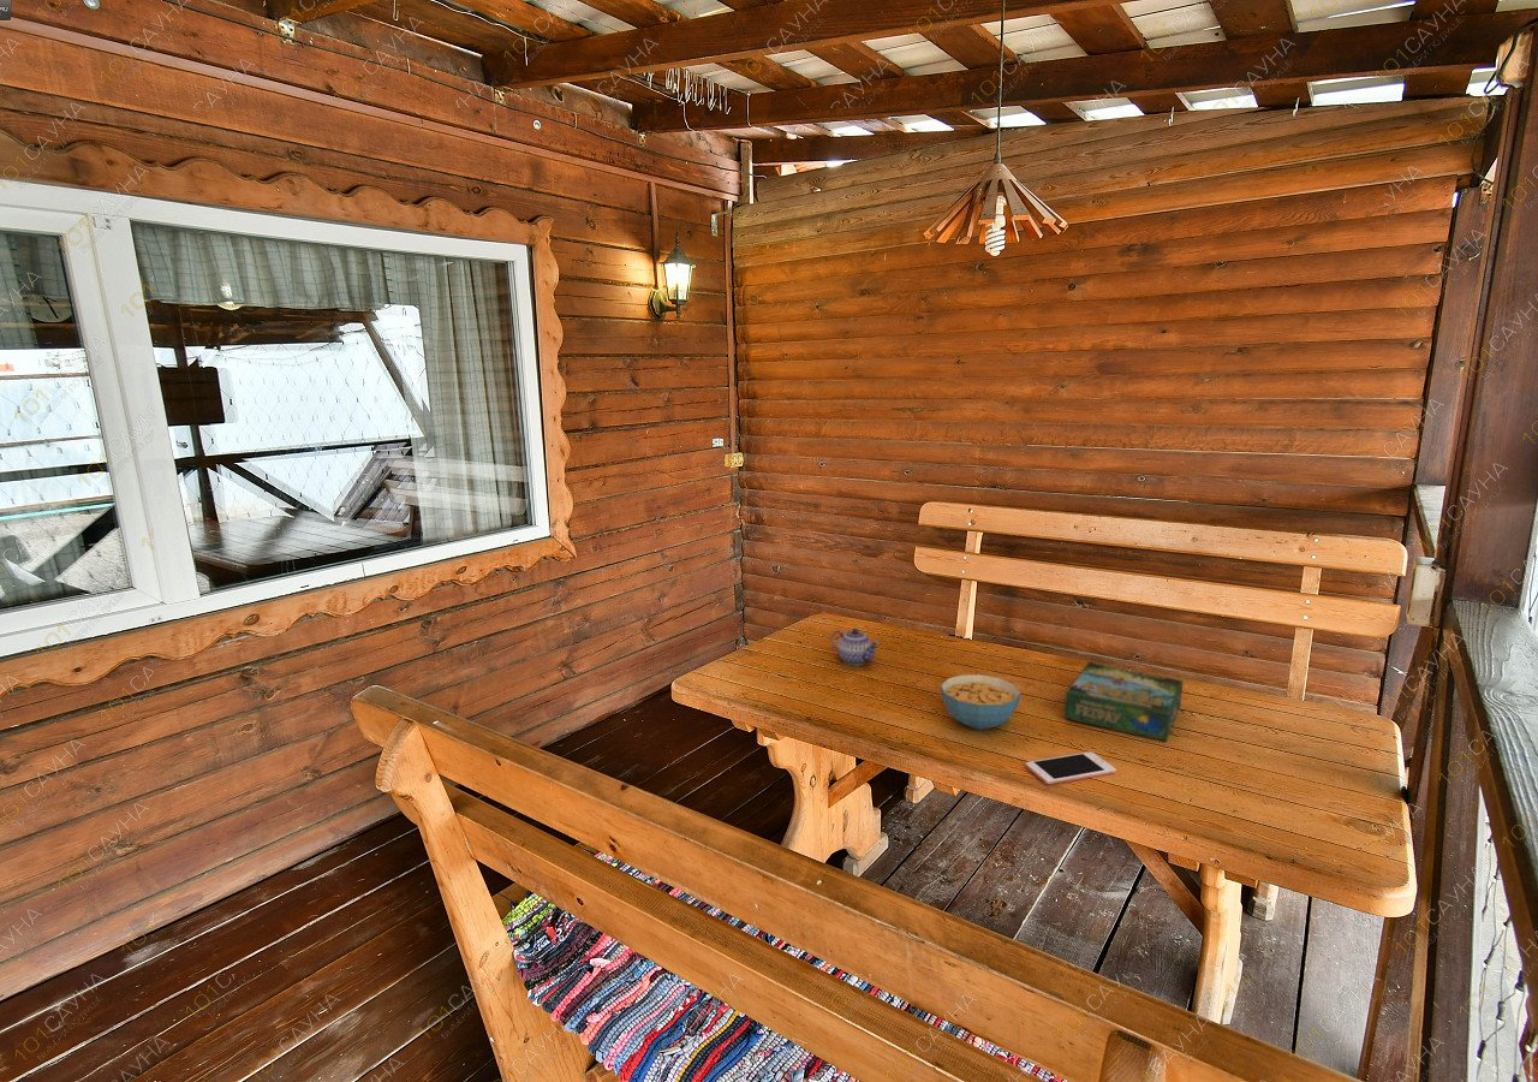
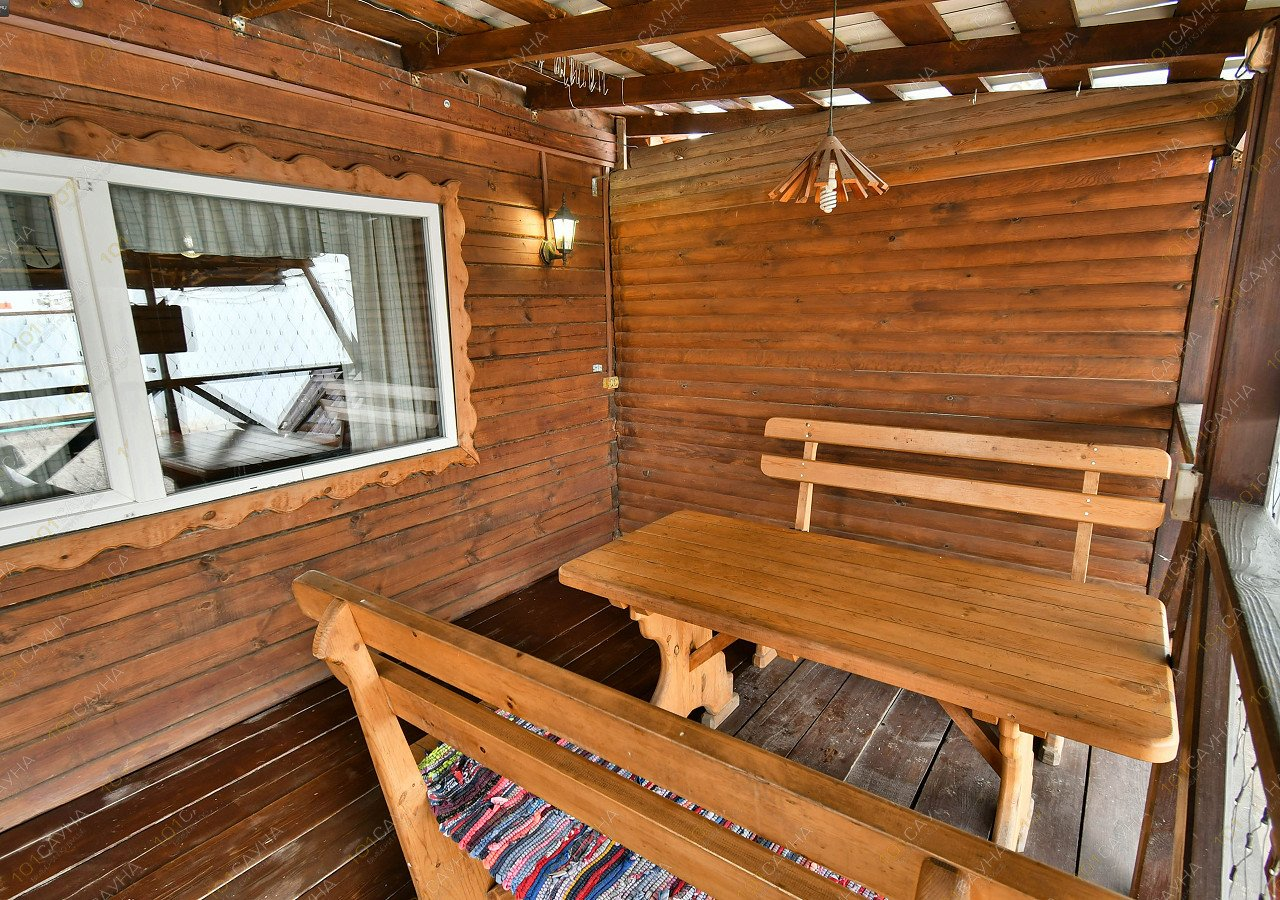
- cereal bowl [940,673,1023,731]
- cell phone [1025,750,1117,785]
- board game [1062,660,1185,743]
- teapot [830,628,881,666]
